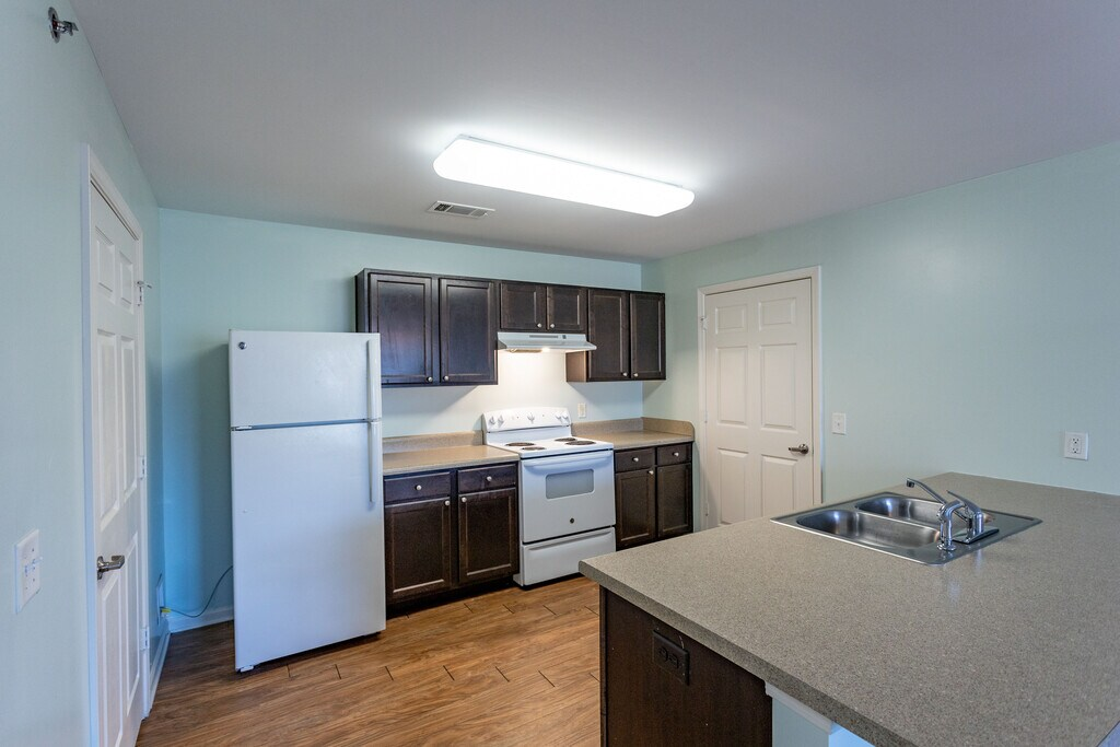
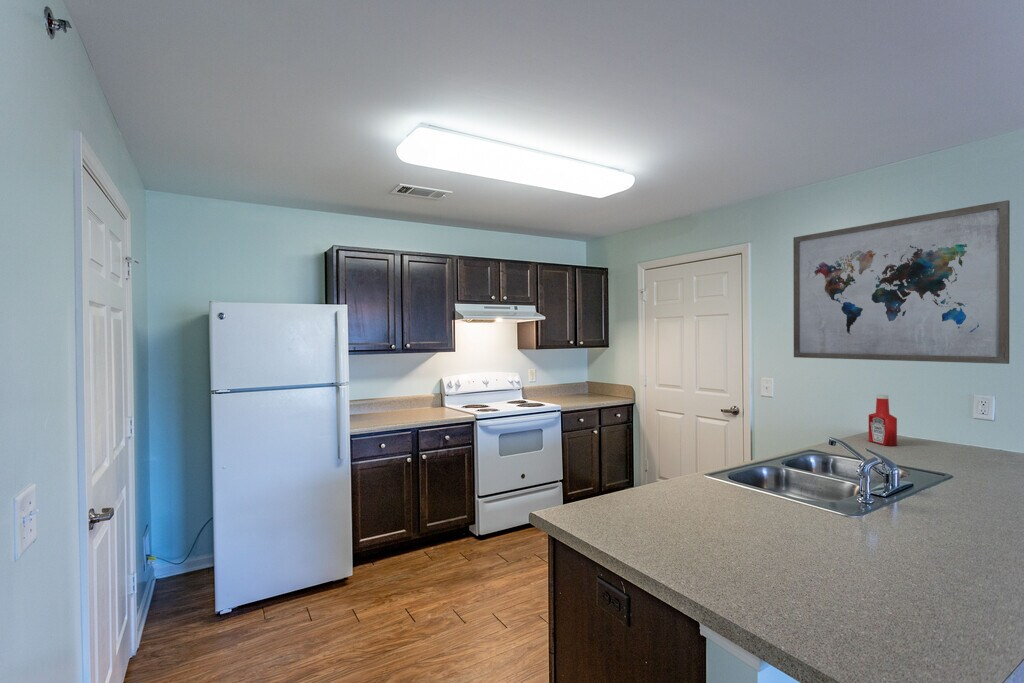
+ wall art [793,199,1011,365]
+ soap bottle [868,394,898,447]
